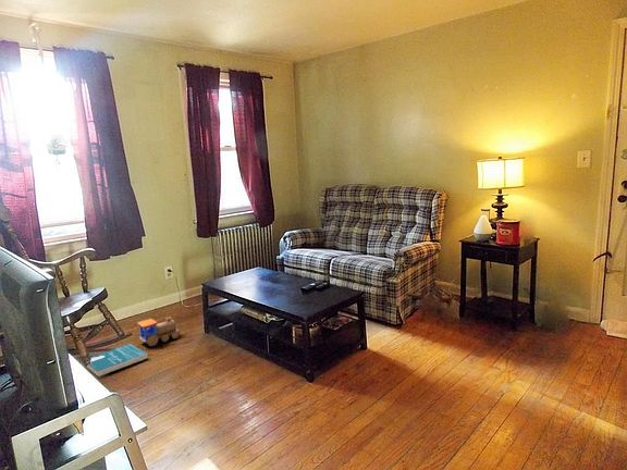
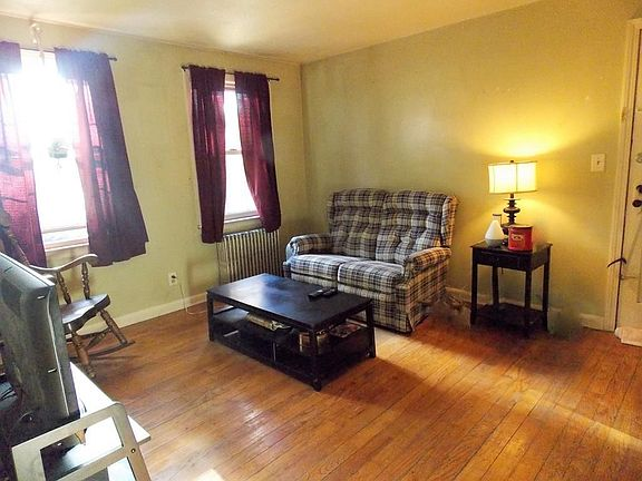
- toy train [137,316,181,347]
- book [86,343,148,378]
